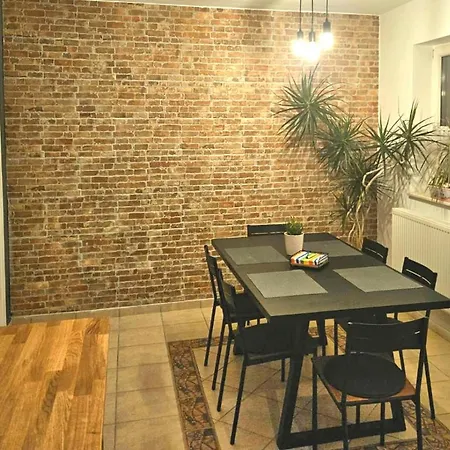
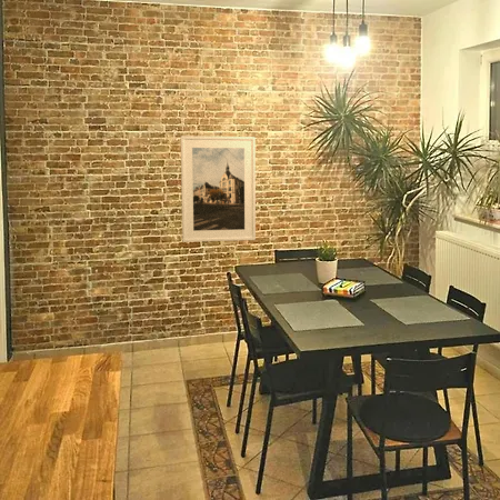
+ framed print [180,134,257,243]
